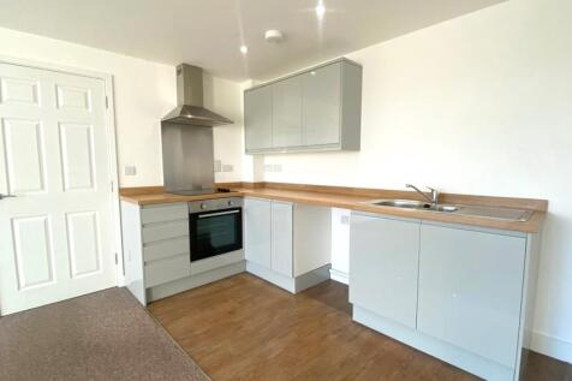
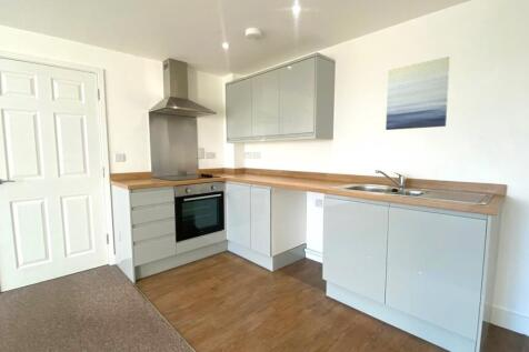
+ wall art [385,56,451,131]
